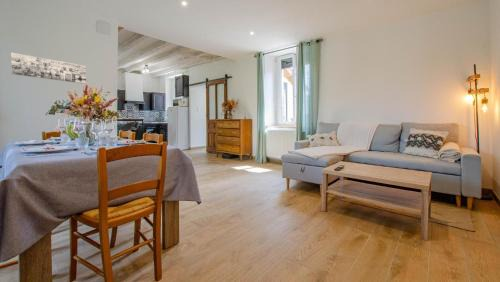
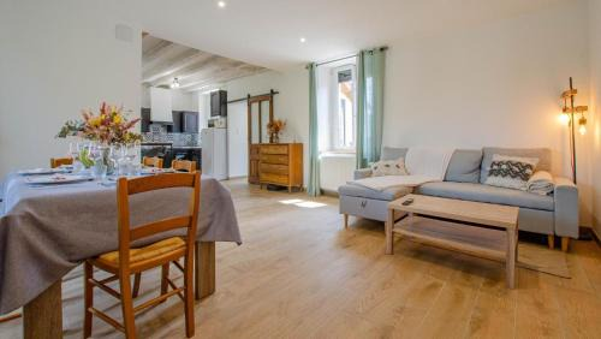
- wall art [10,52,87,85]
